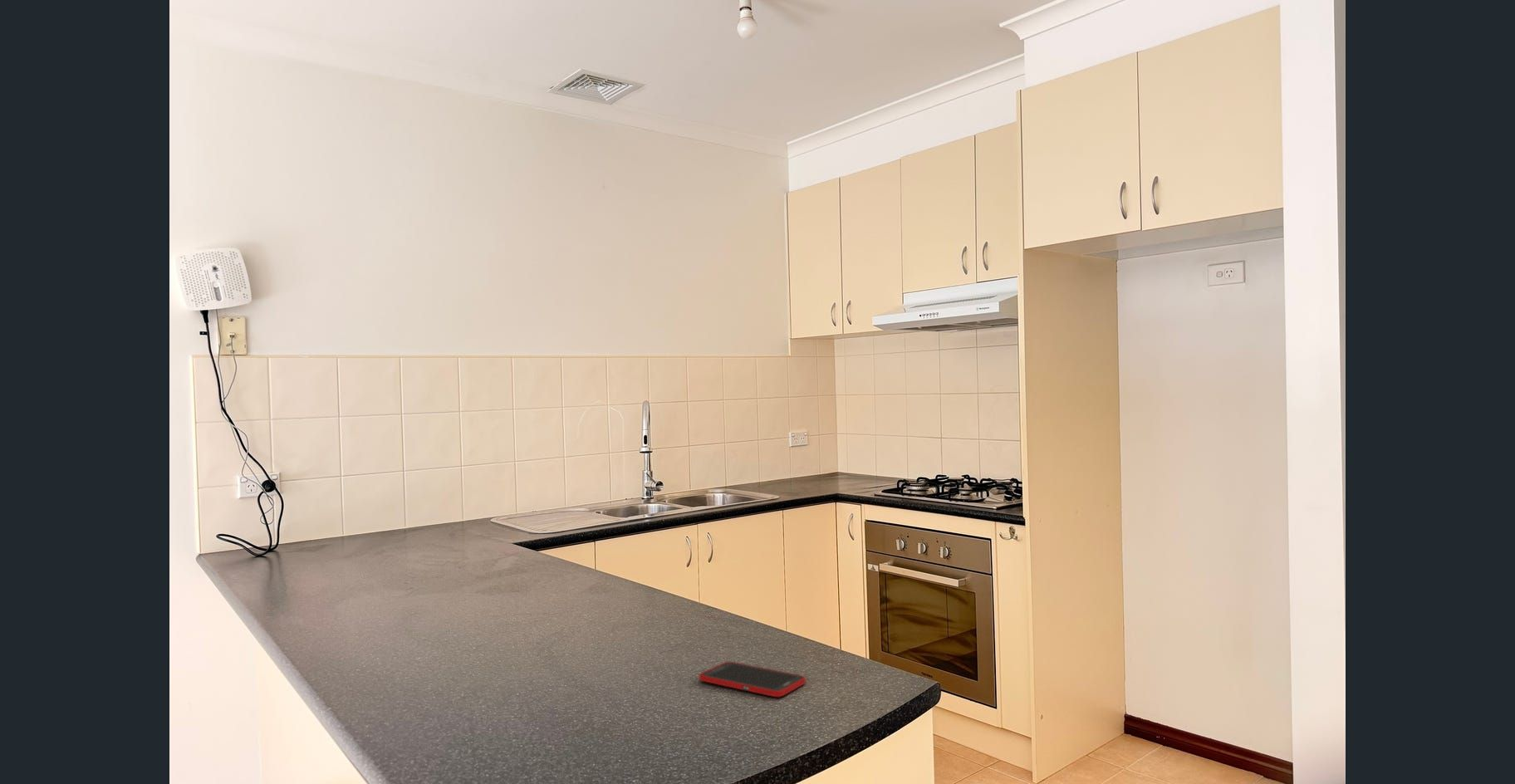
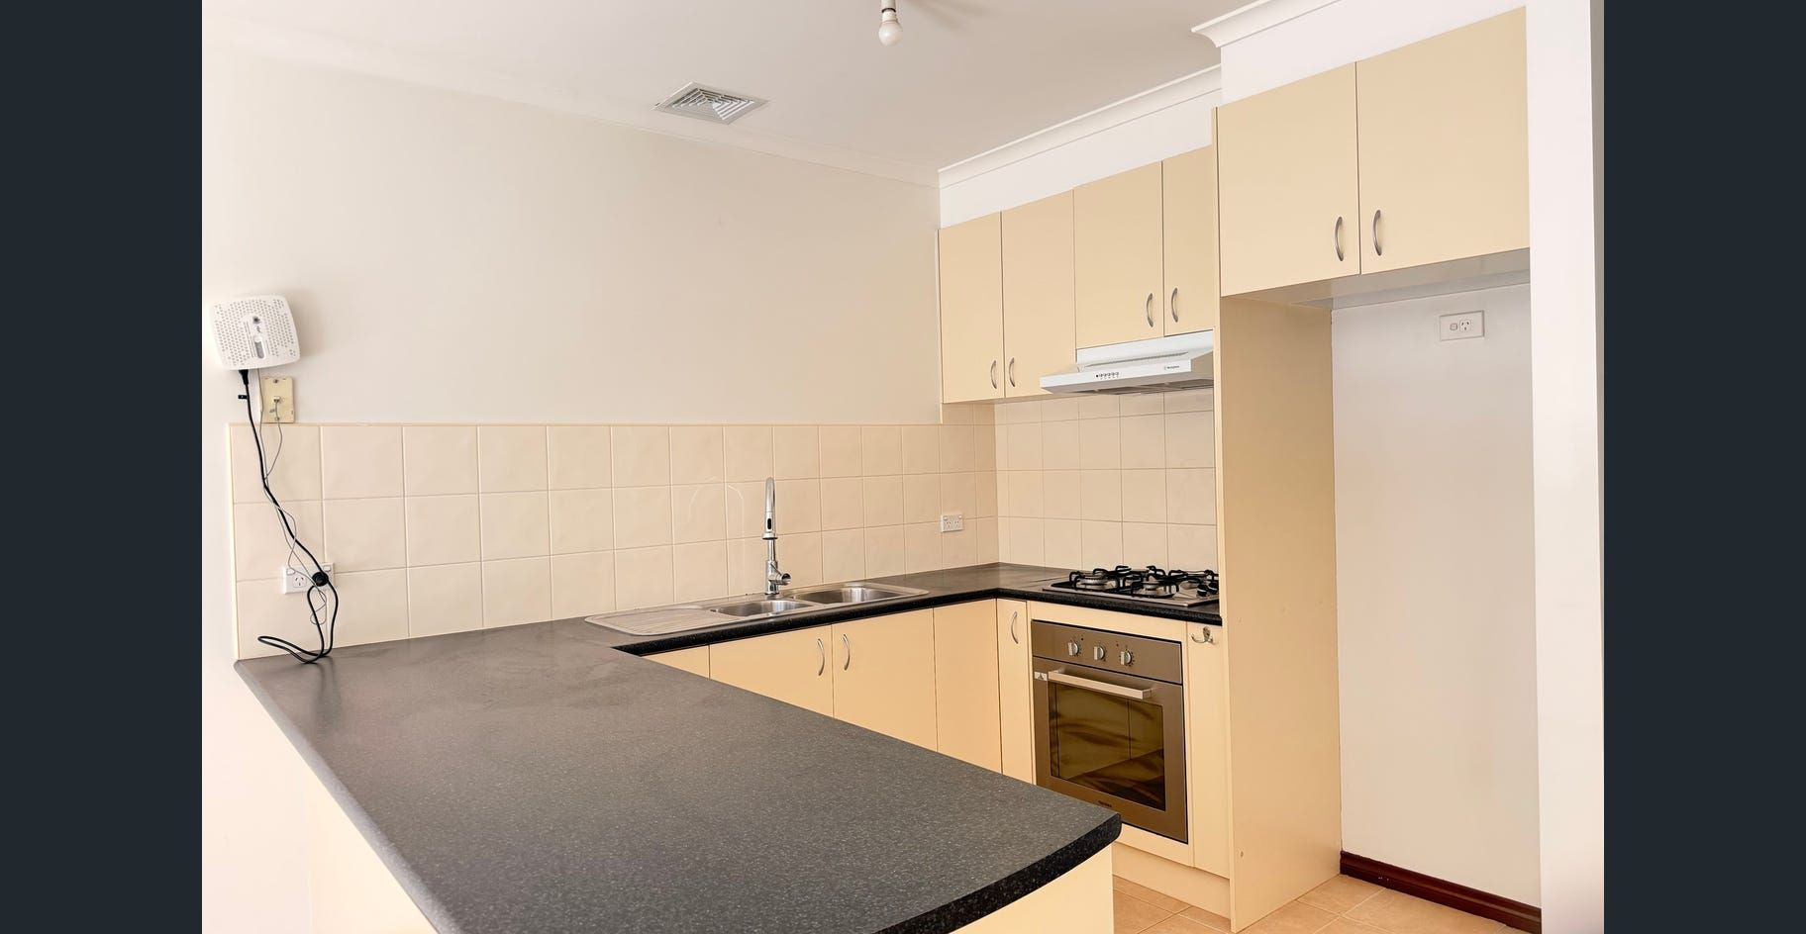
- cell phone [699,661,807,698]
